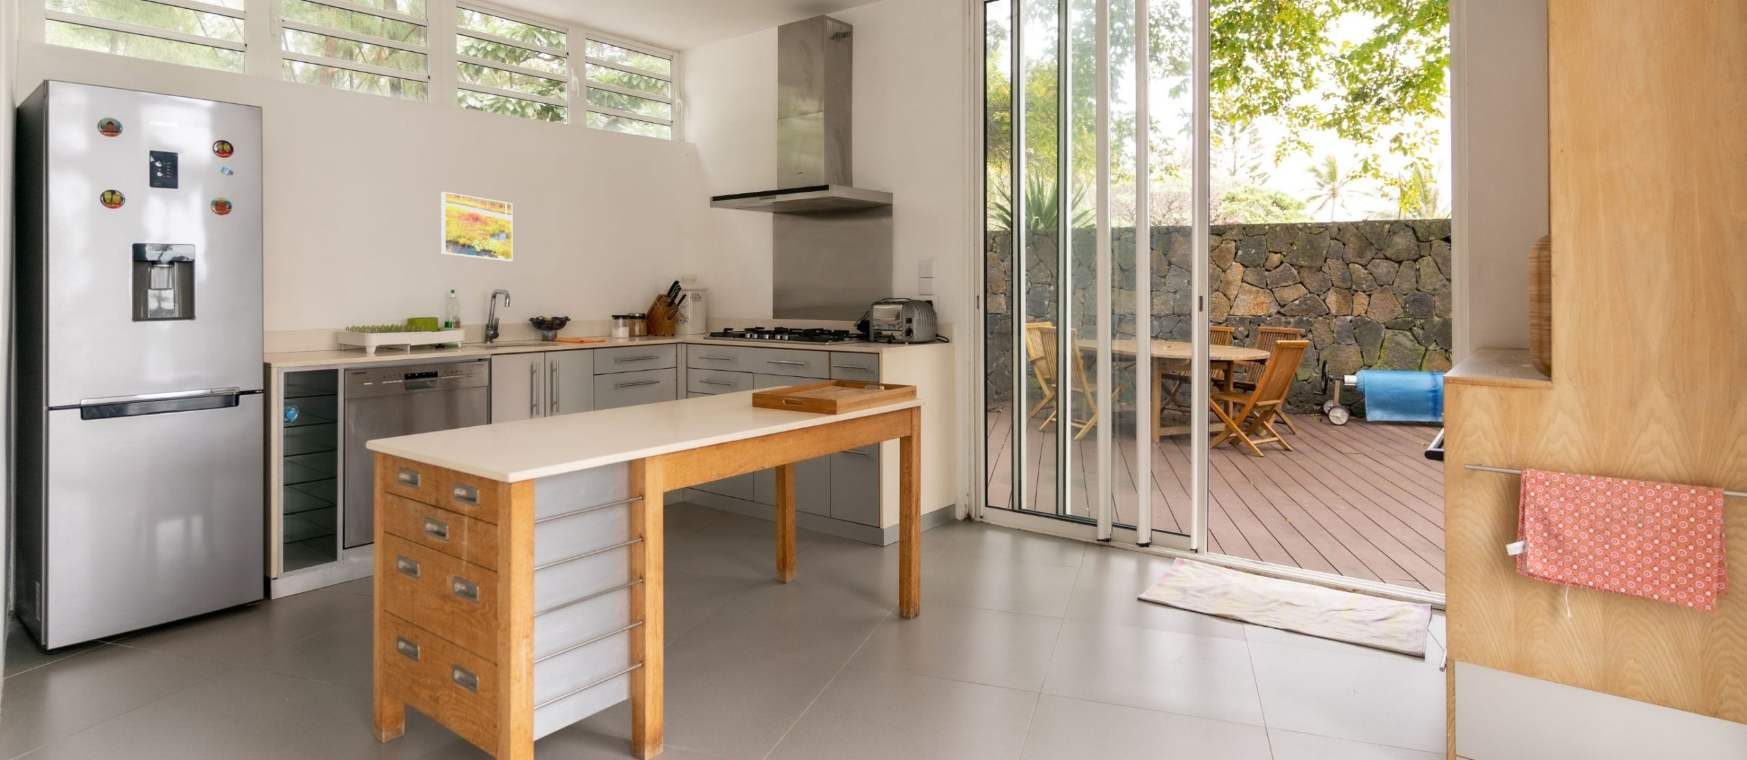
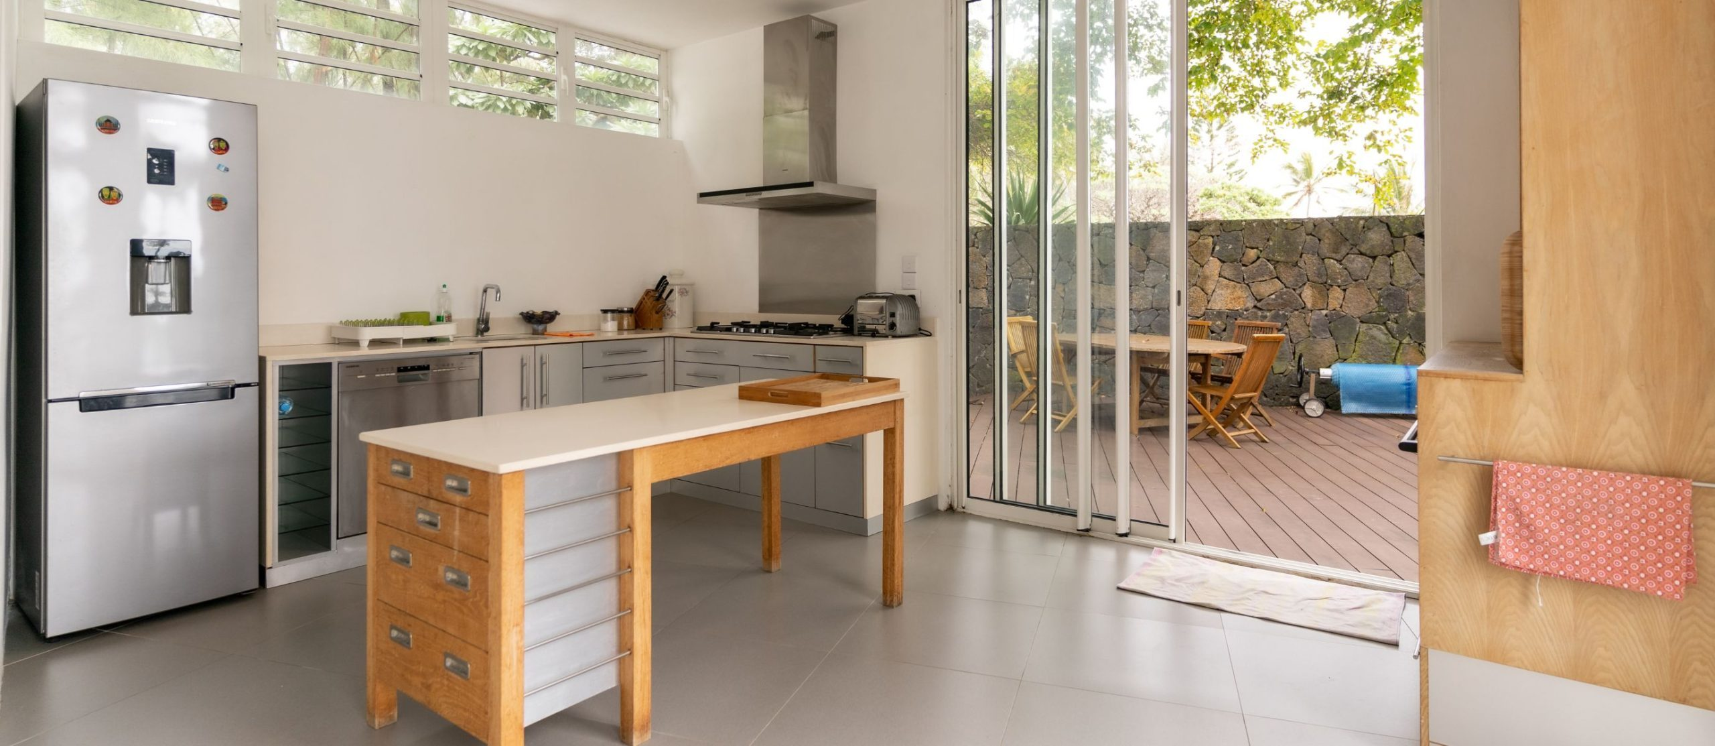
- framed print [440,192,514,262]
